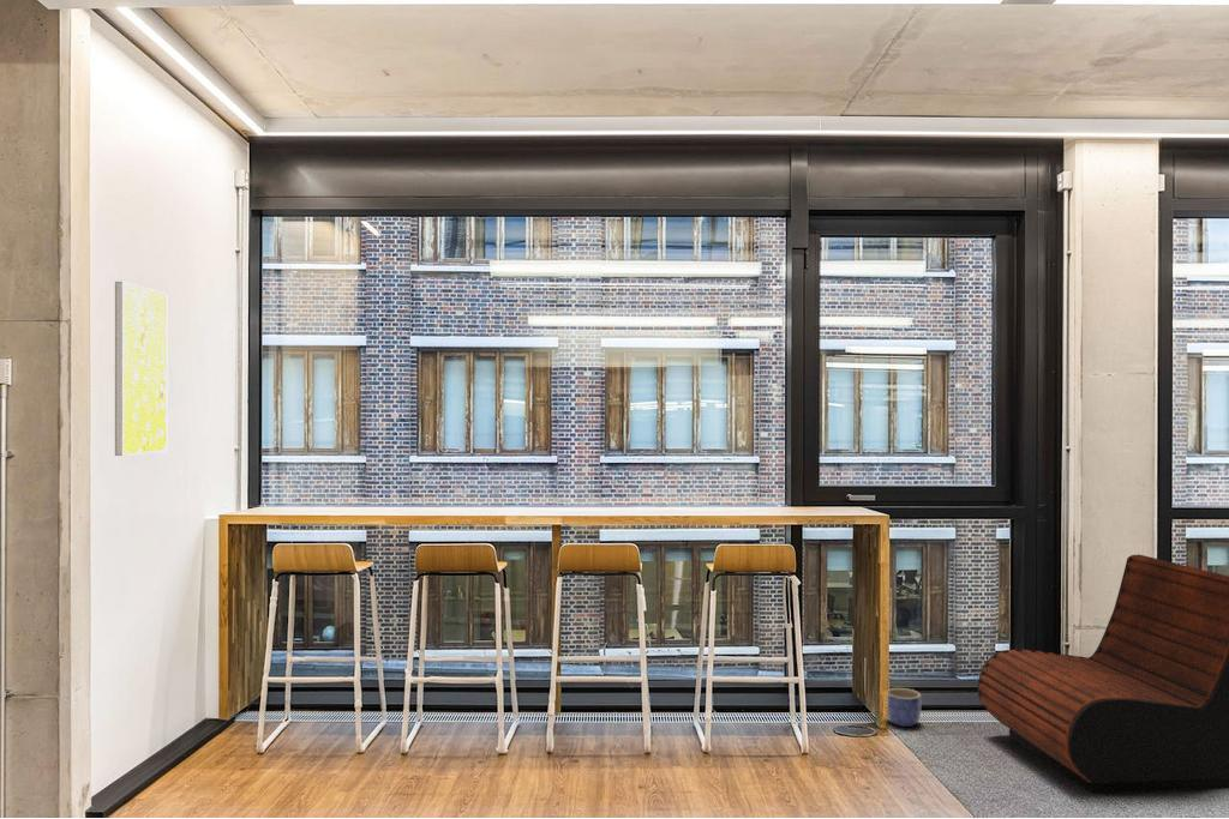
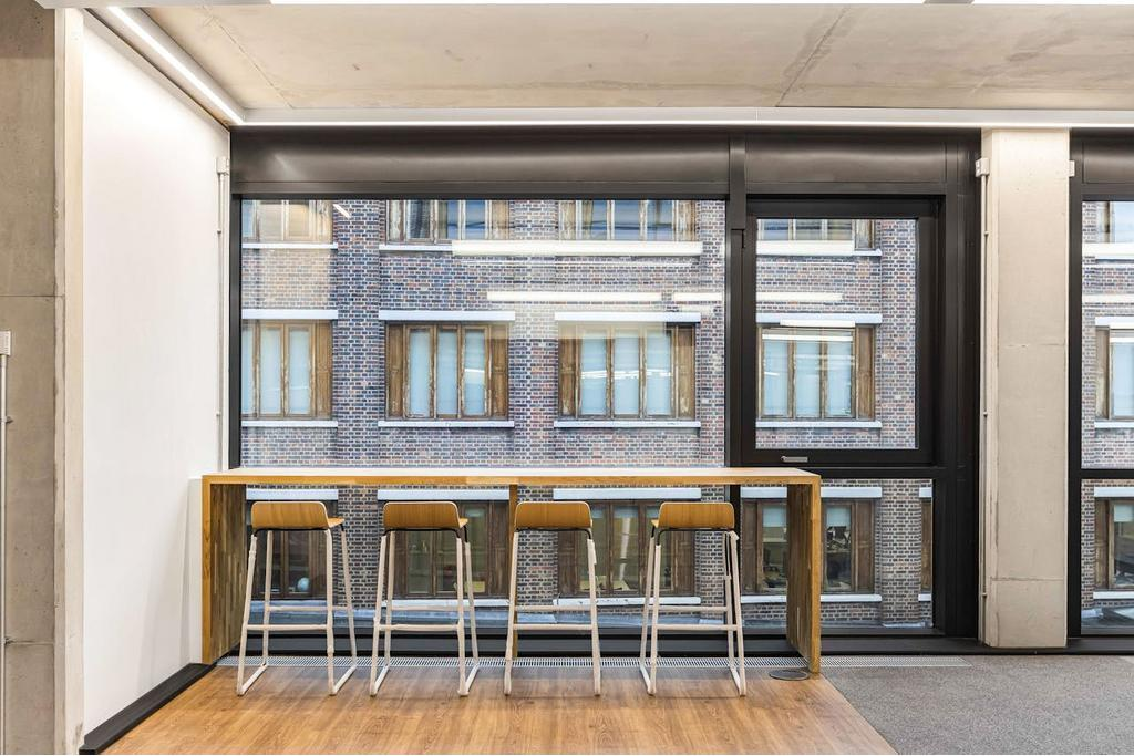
- planter [887,687,922,728]
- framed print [114,281,168,457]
- lounge chair [977,554,1229,794]
